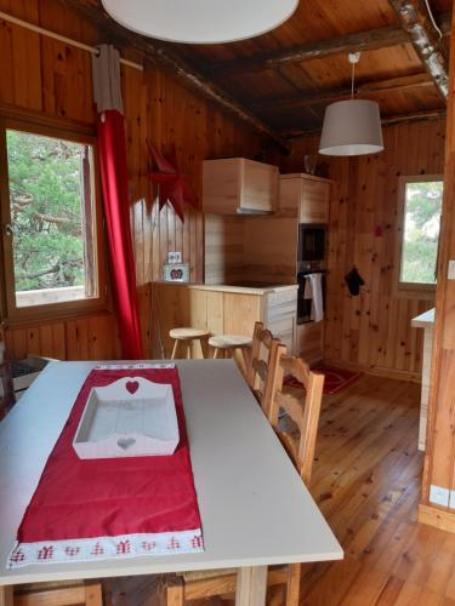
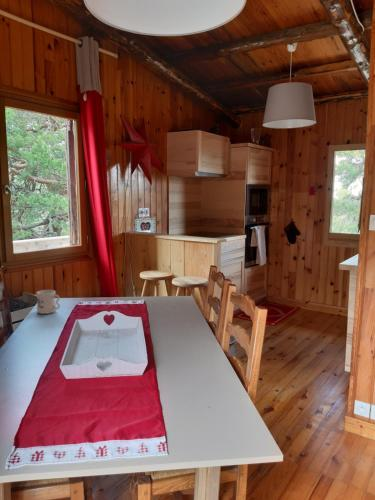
+ mug [35,289,61,315]
